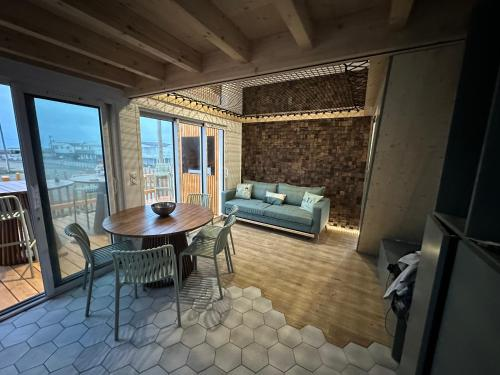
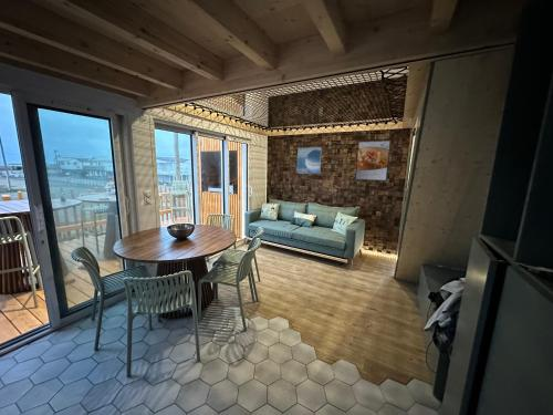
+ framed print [296,146,323,175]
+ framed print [354,138,393,183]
